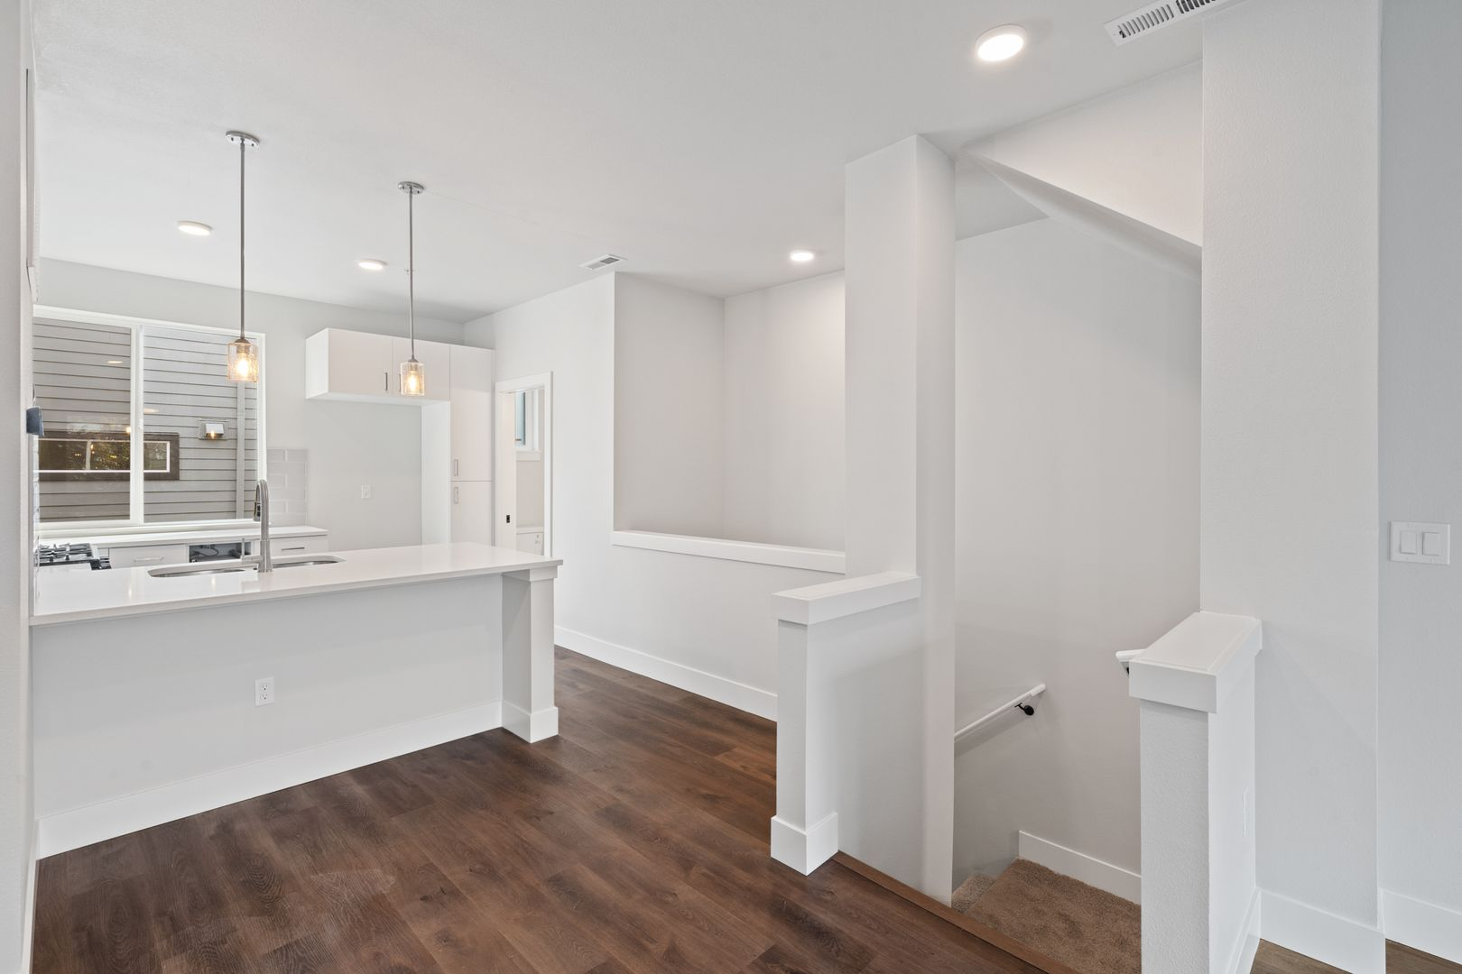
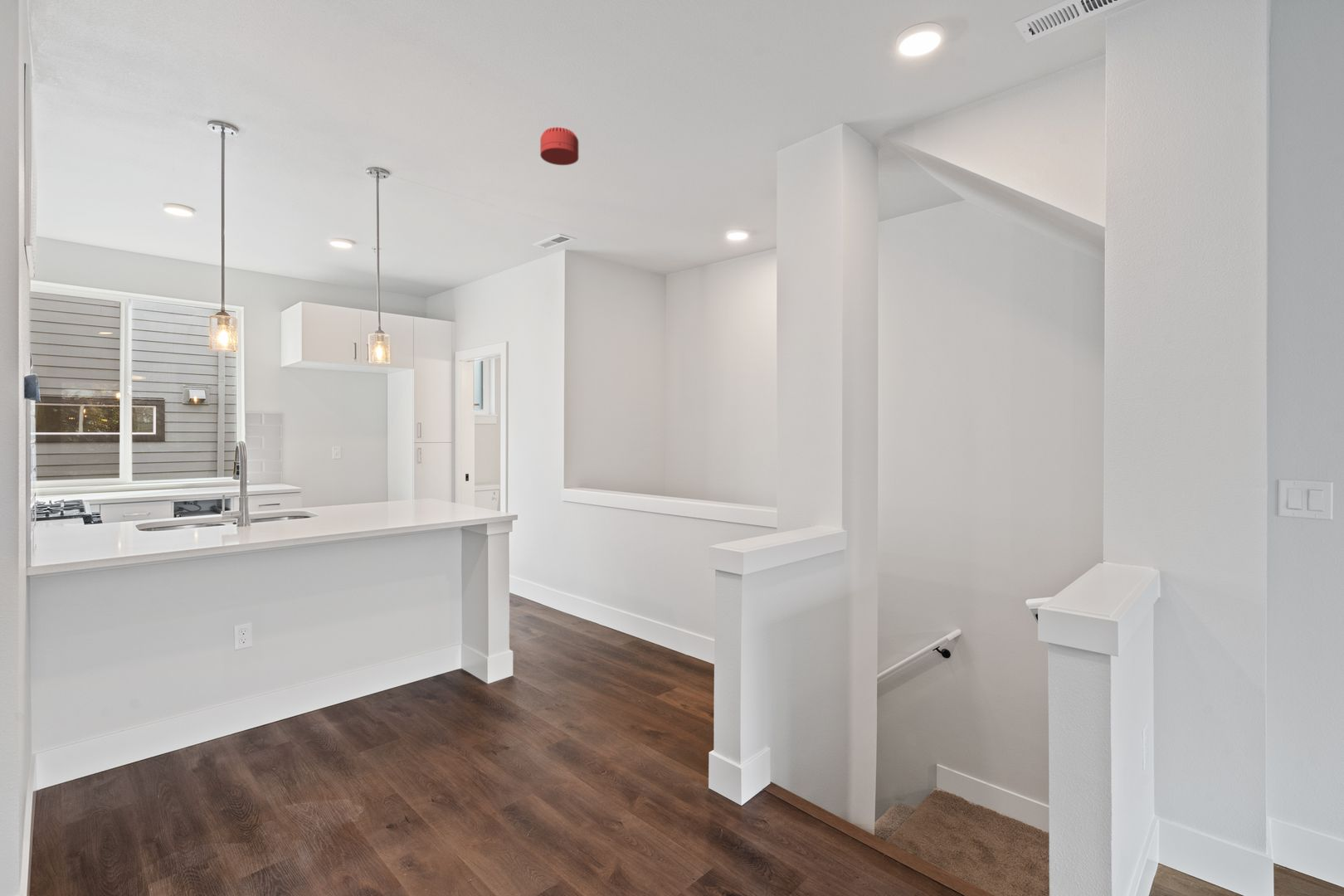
+ smoke detector [539,126,579,166]
